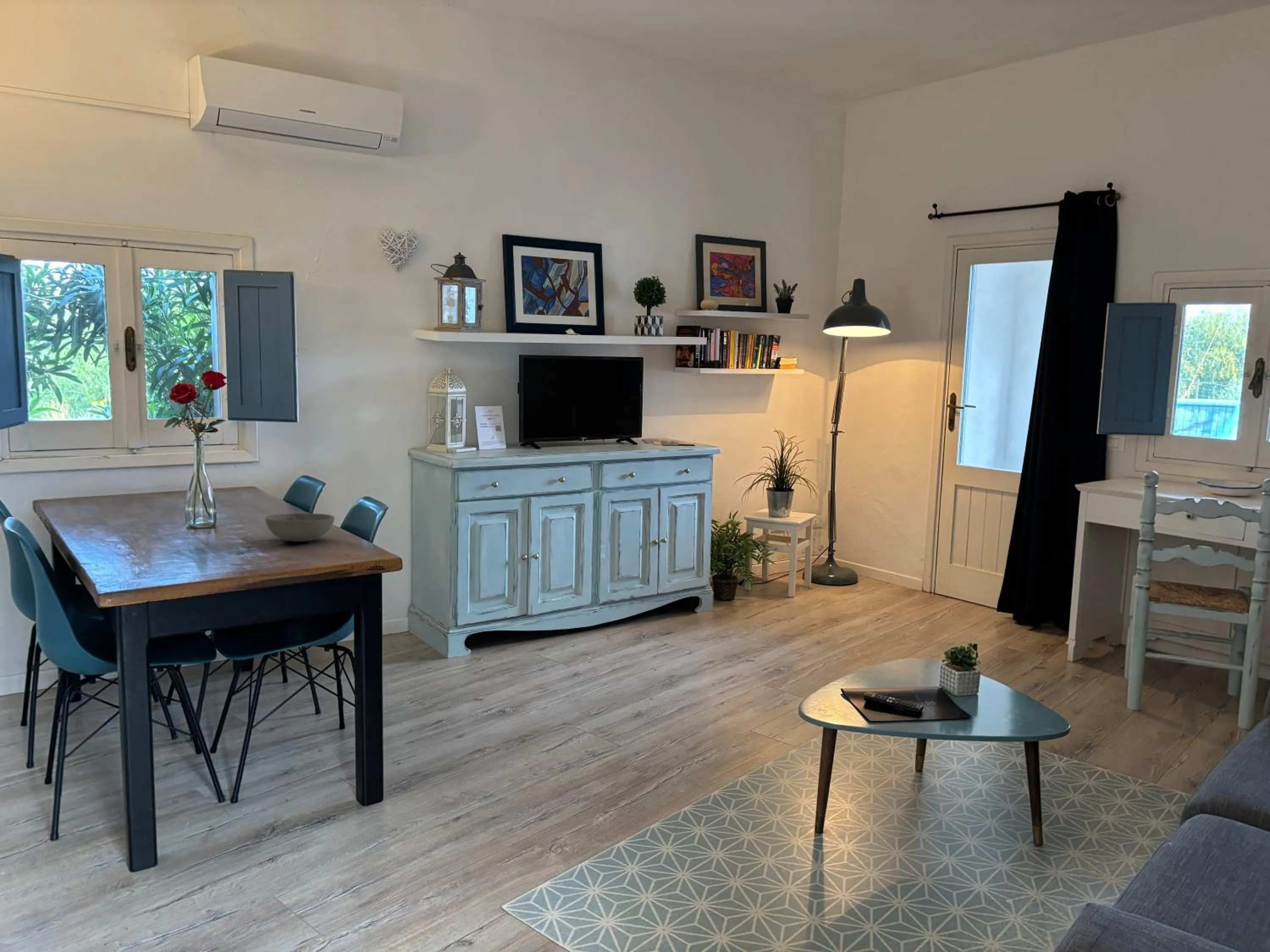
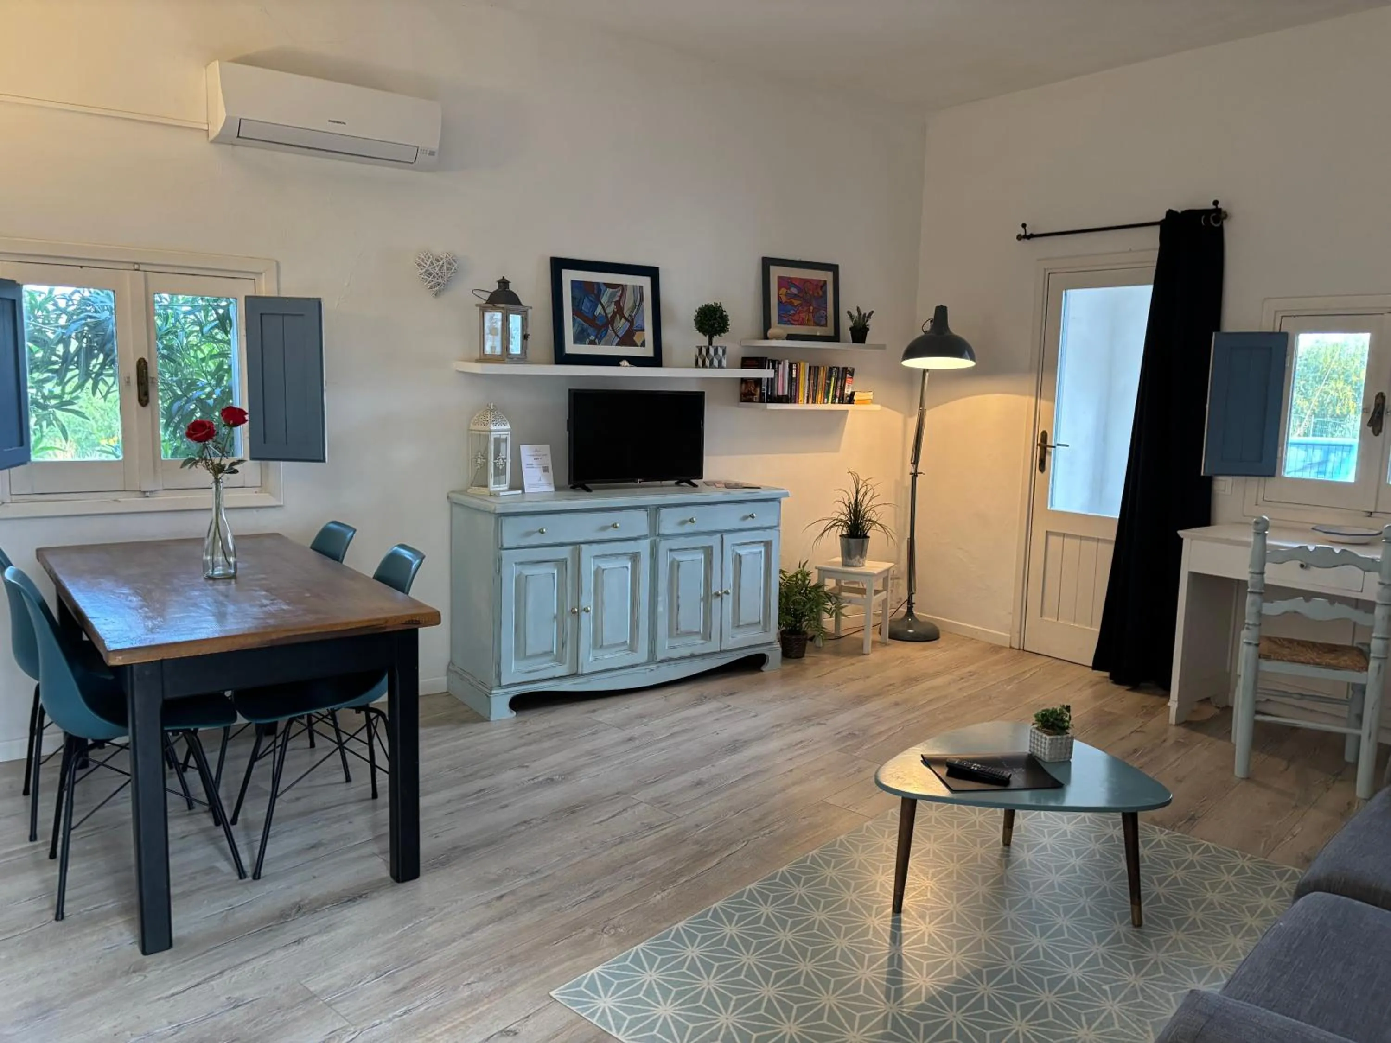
- bowl [265,513,335,542]
